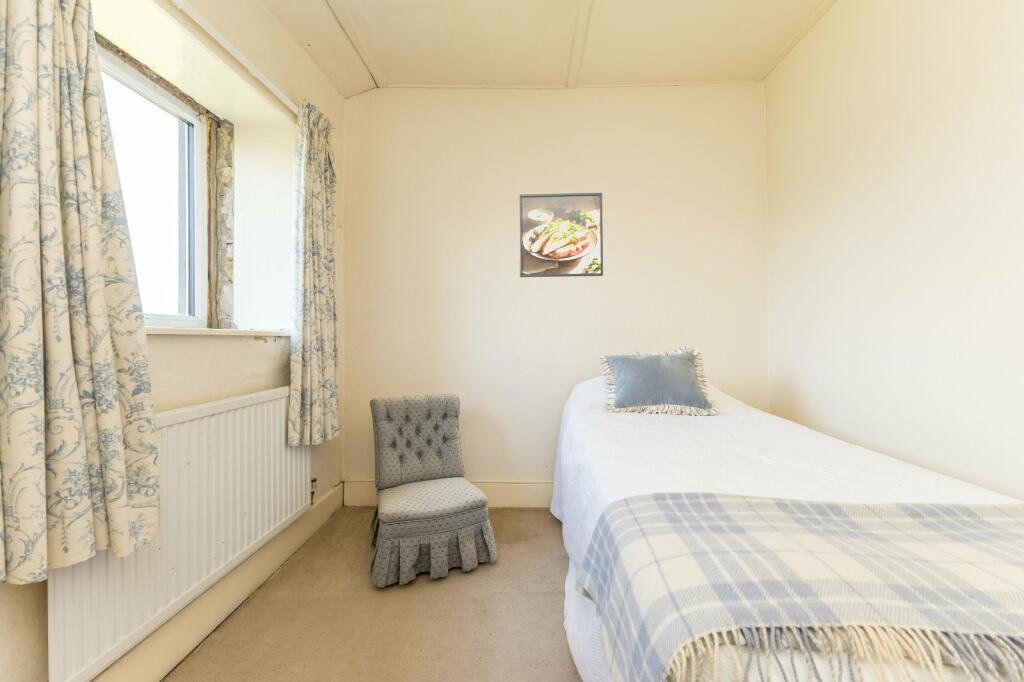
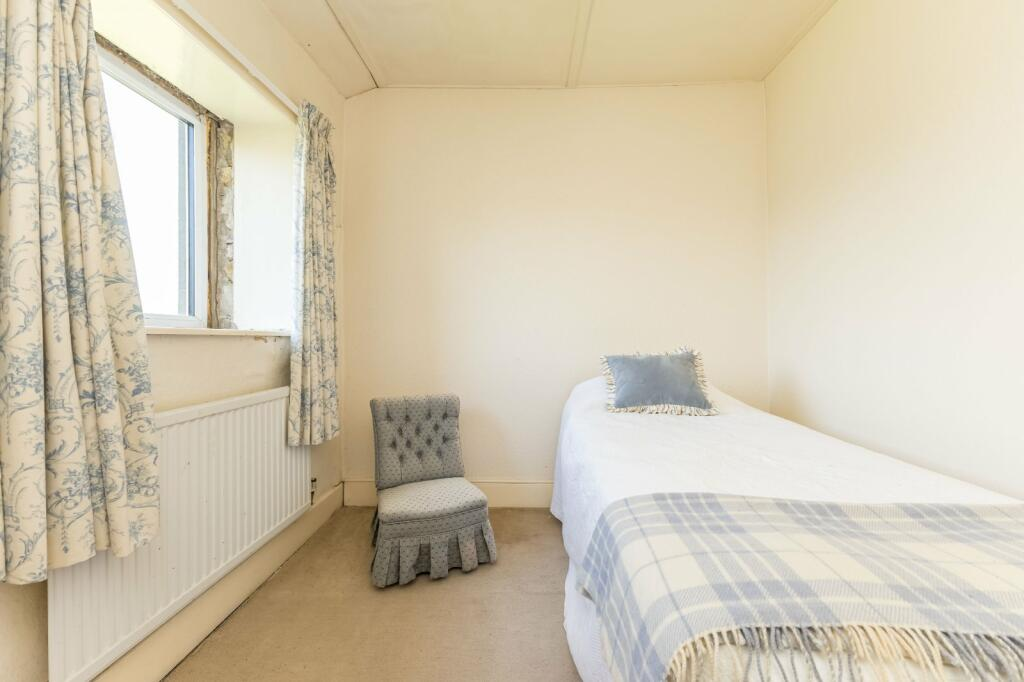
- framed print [518,192,604,278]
